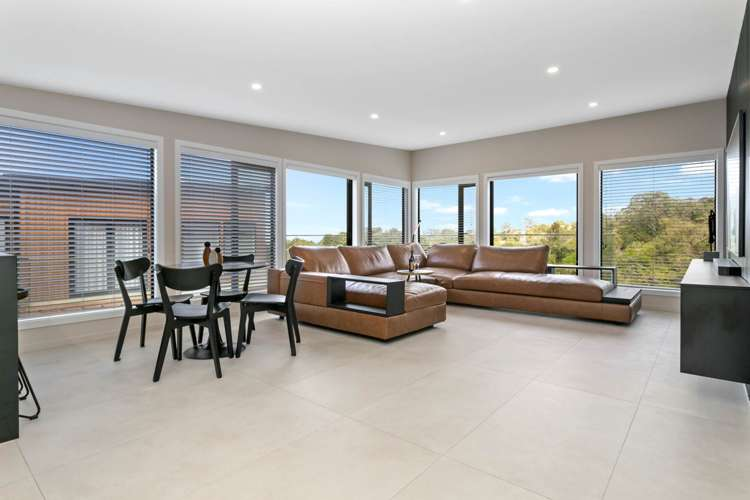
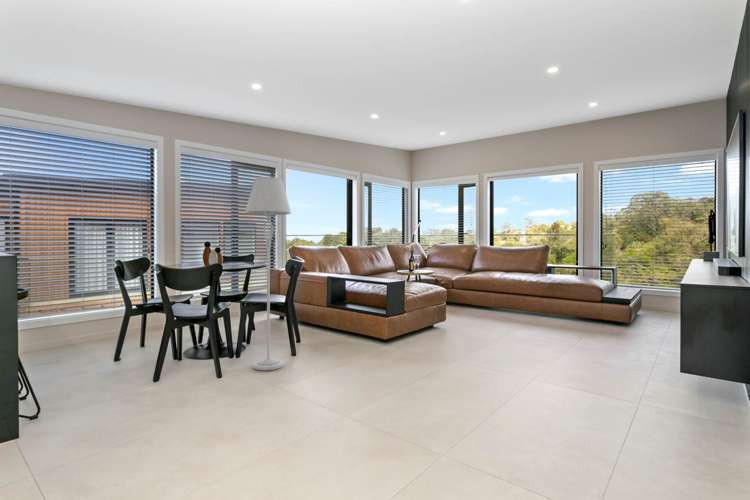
+ floor lamp [244,176,292,371]
